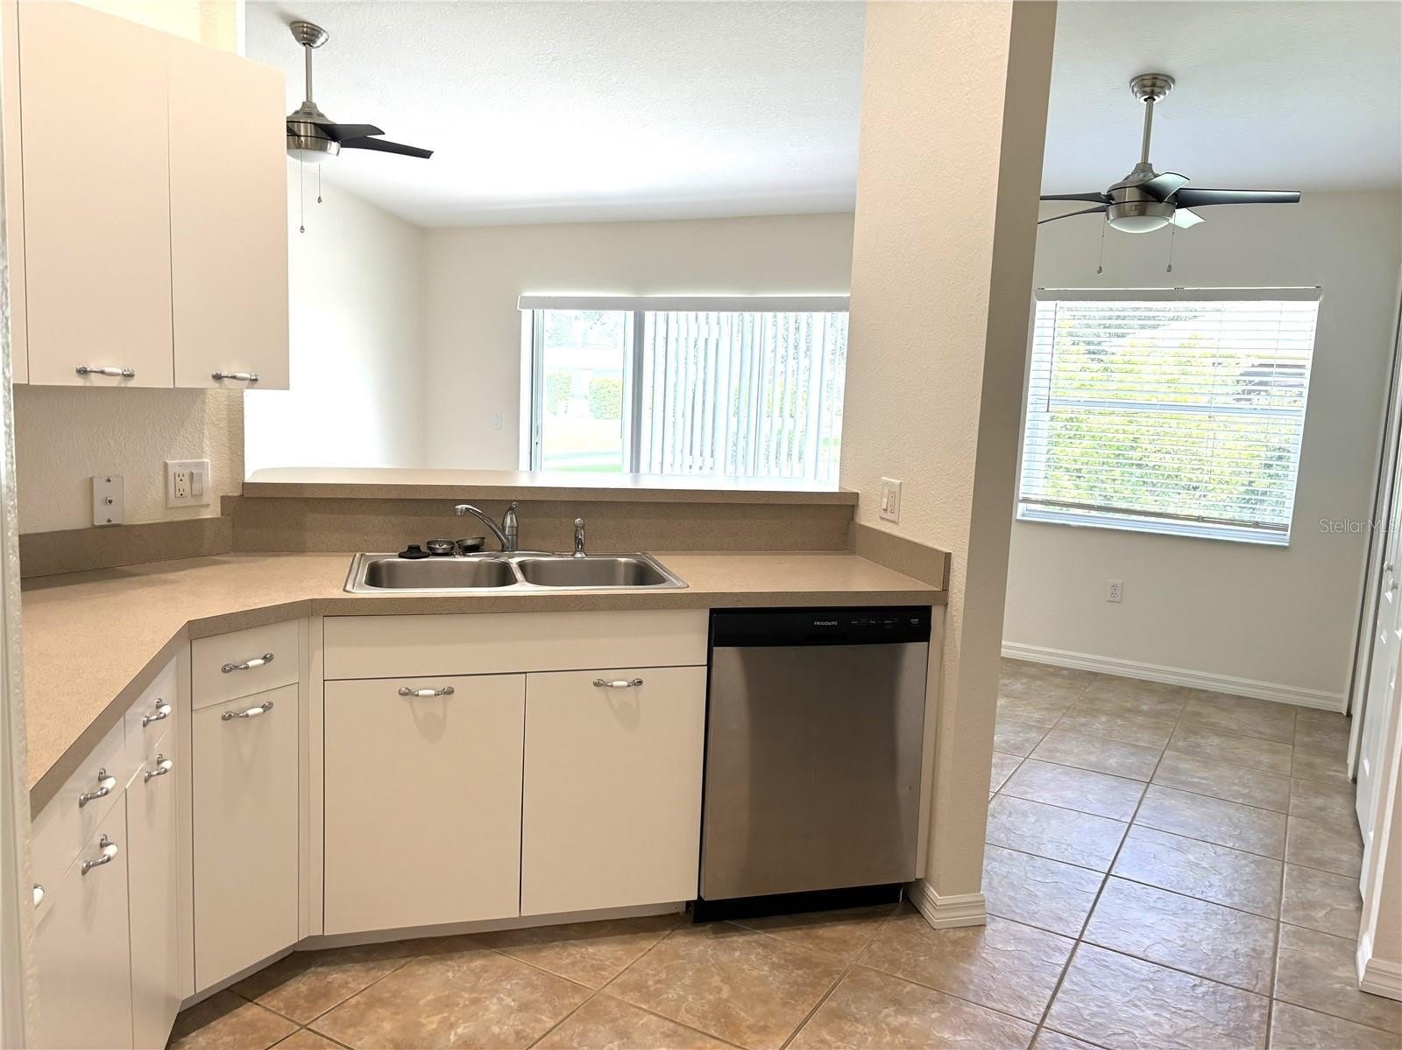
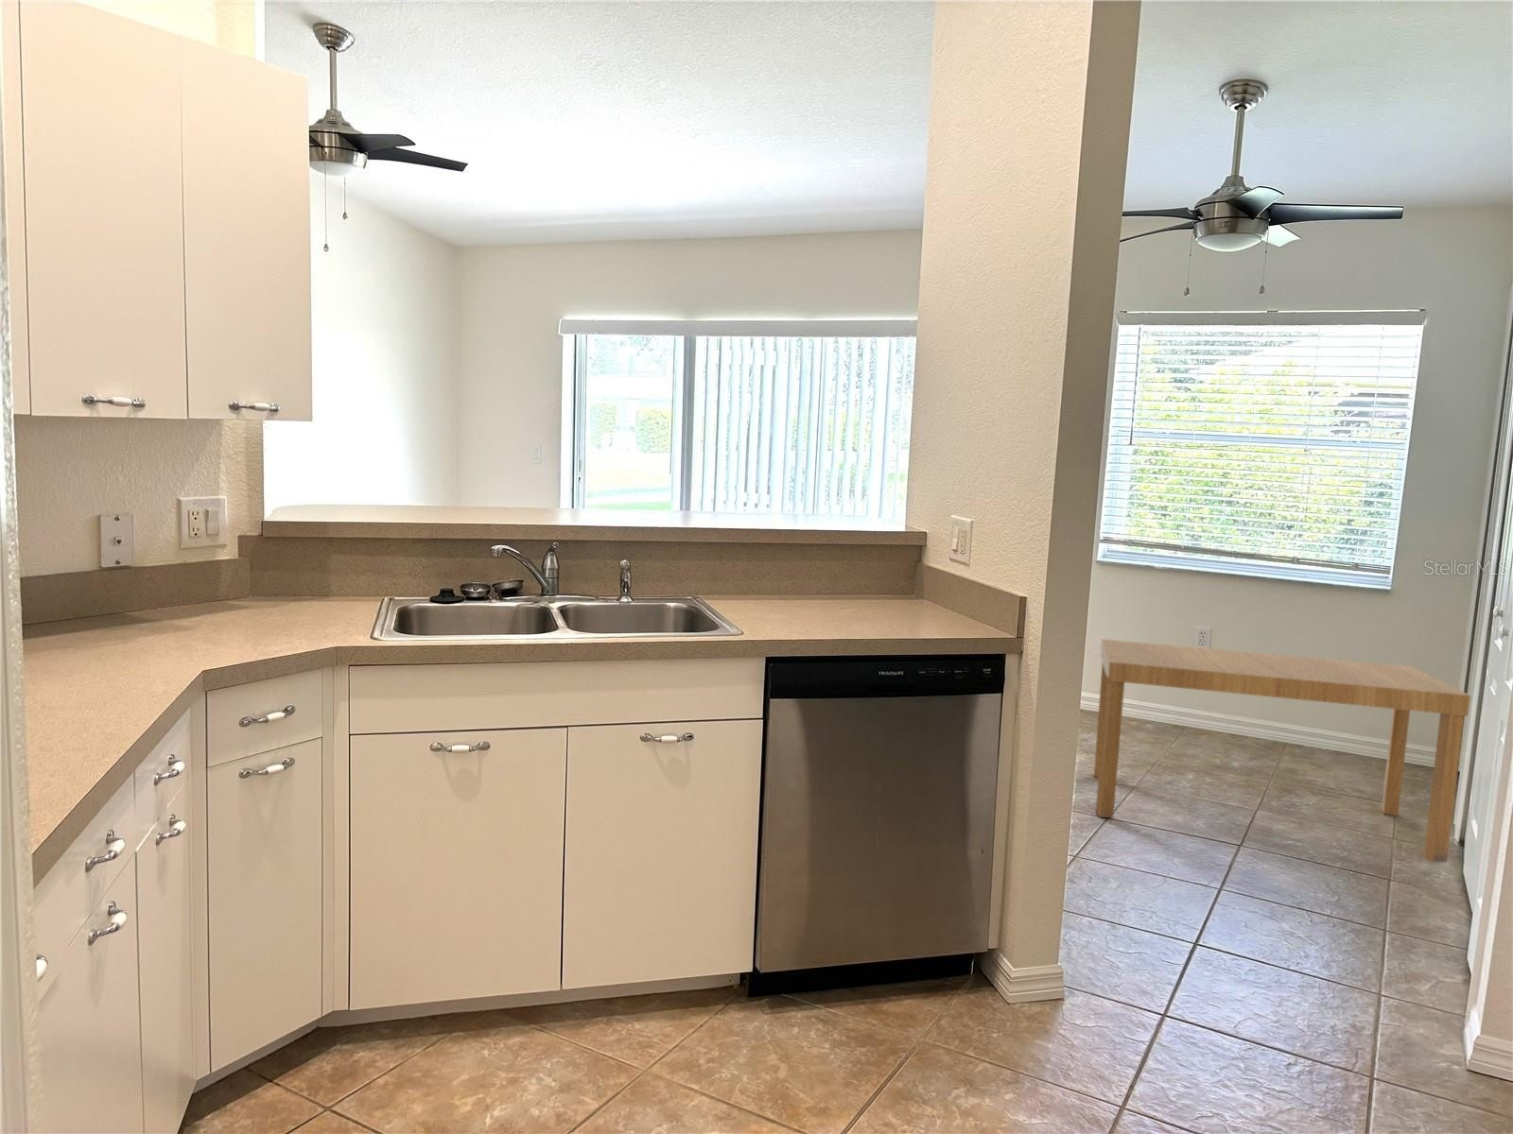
+ dining table [1094,638,1471,862]
